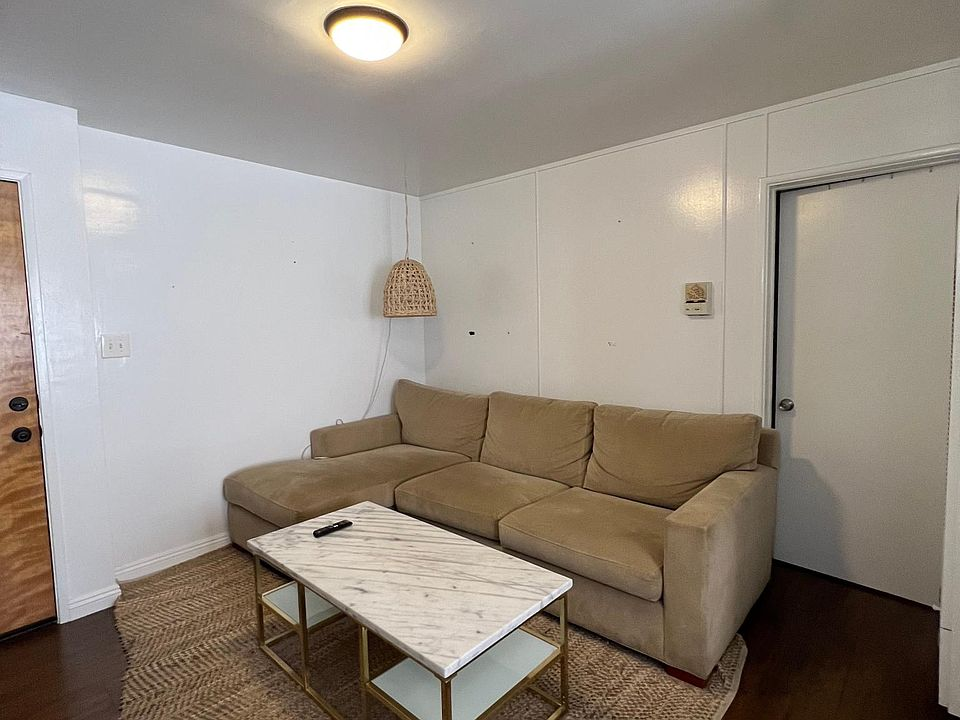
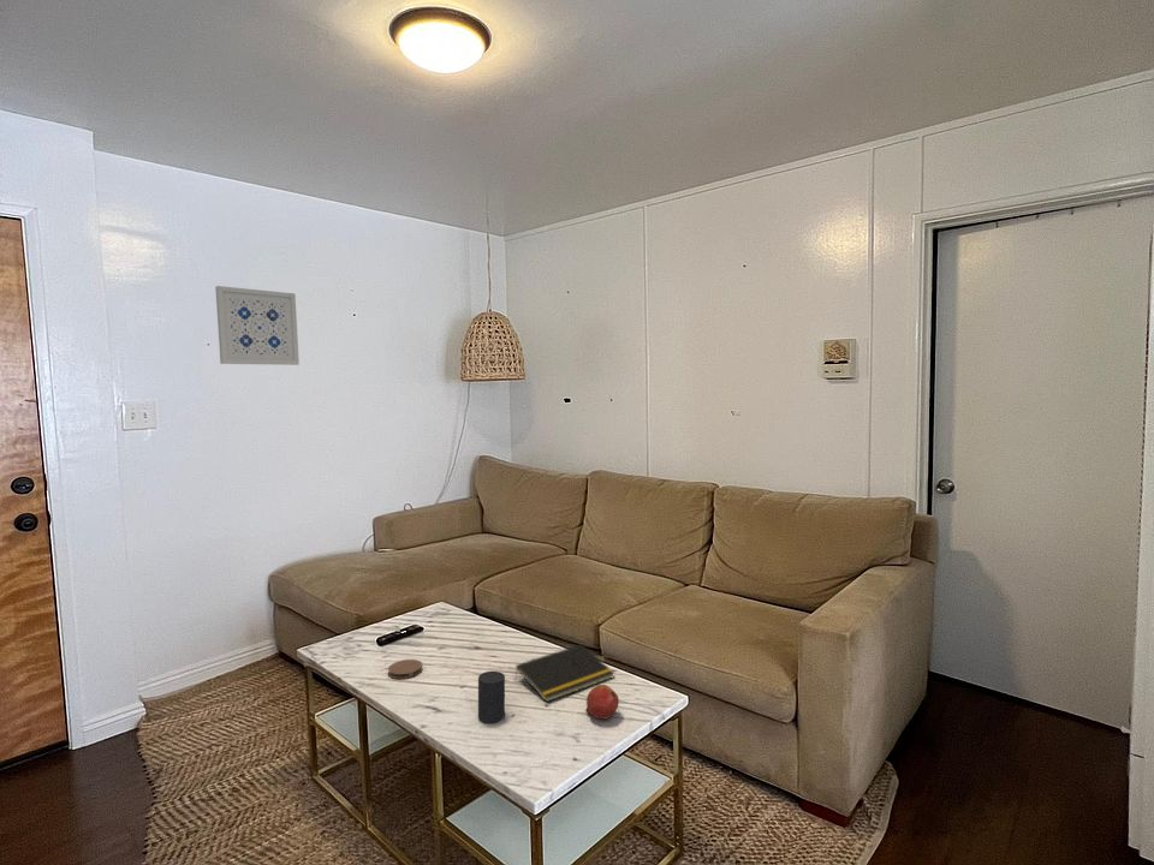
+ fruit [584,684,620,720]
+ notepad [513,643,615,703]
+ wall art [214,285,301,366]
+ coaster [387,658,424,680]
+ cup [477,670,506,723]
